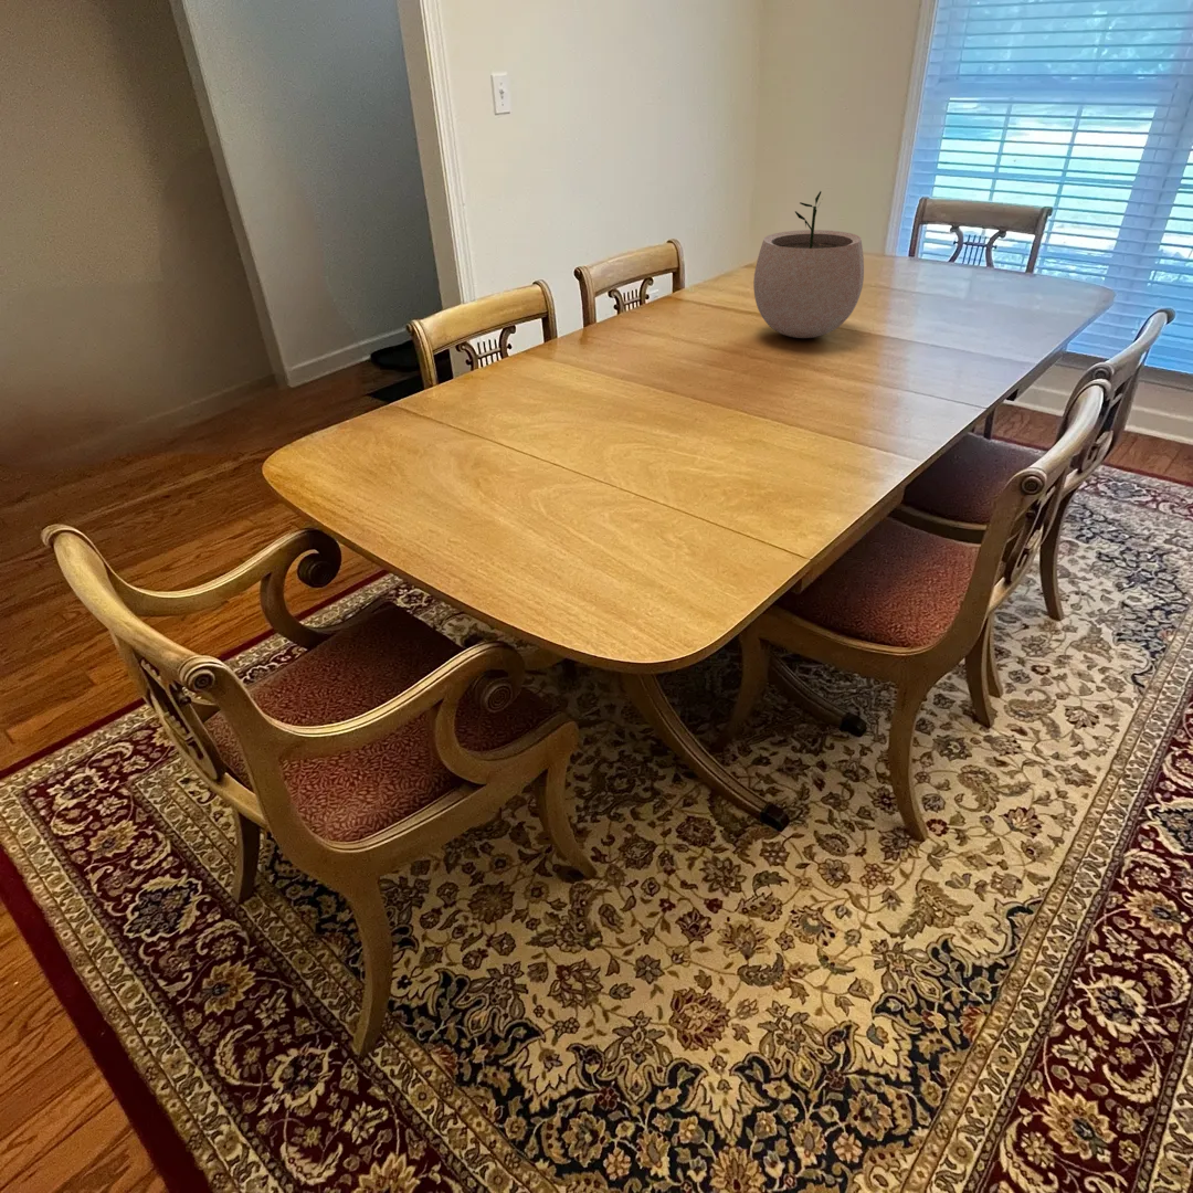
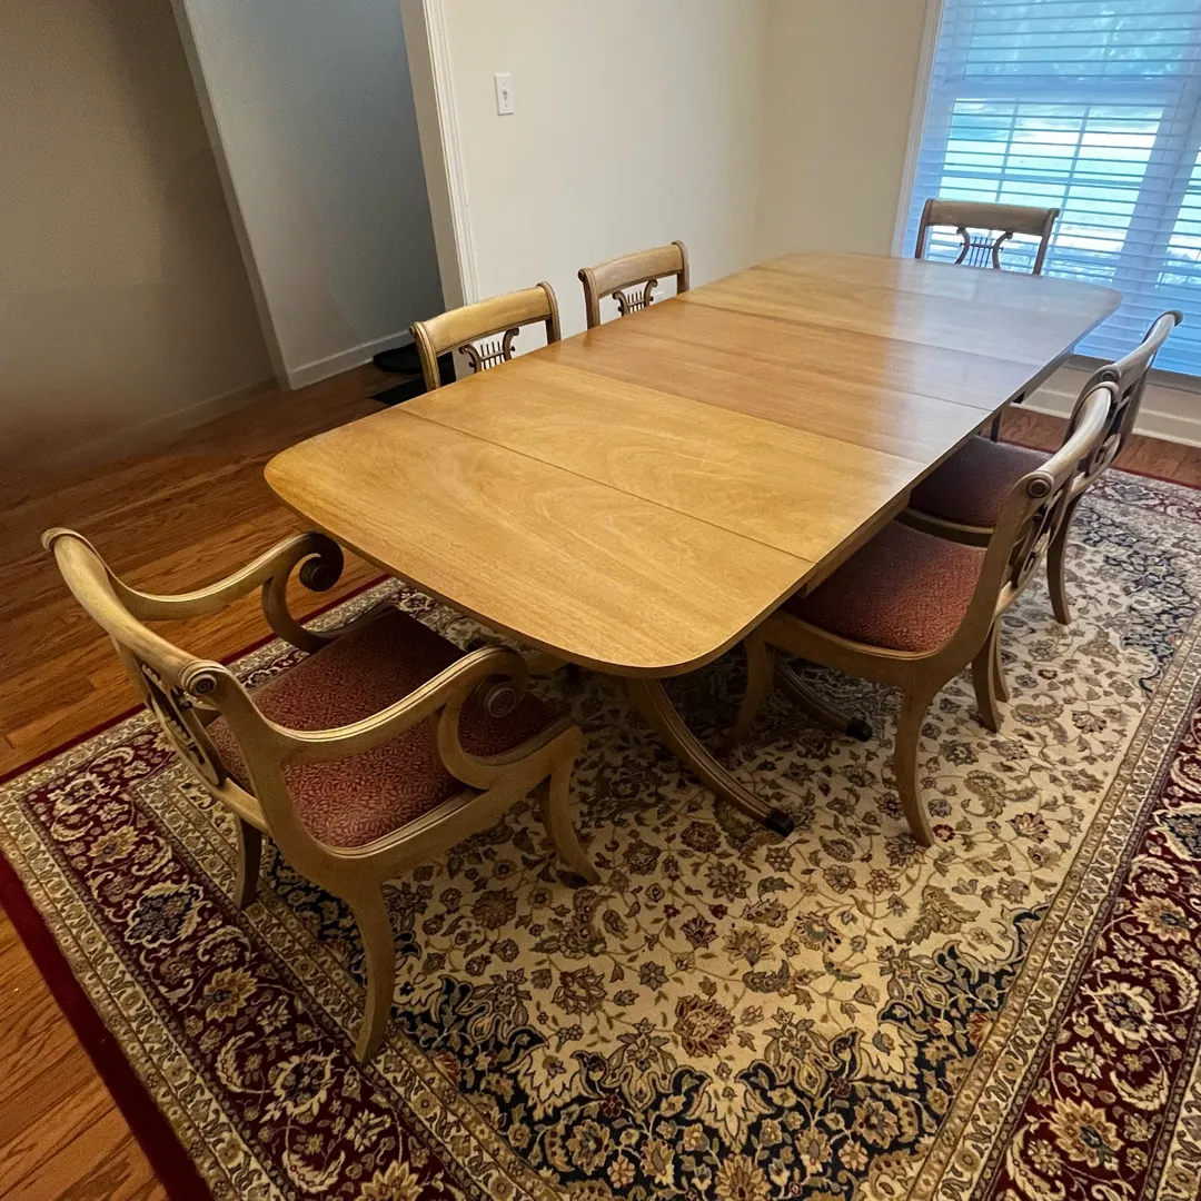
- plant pot [752,190,865,339]
